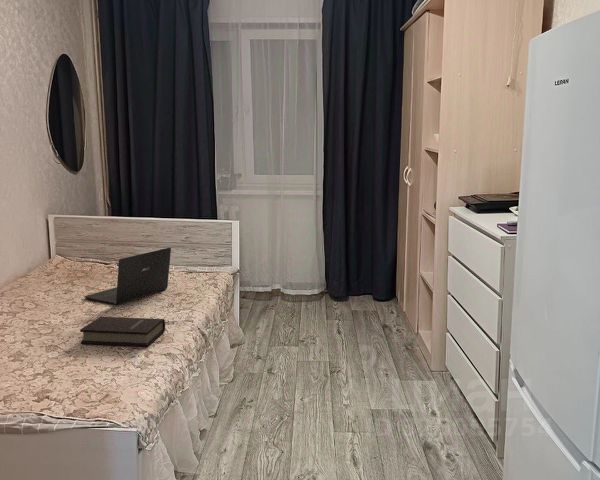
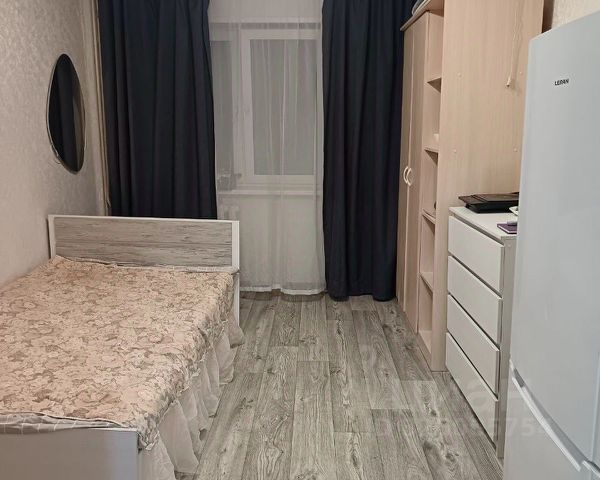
- laptop [83,247,172,305]
- book [79,316,166,348]
